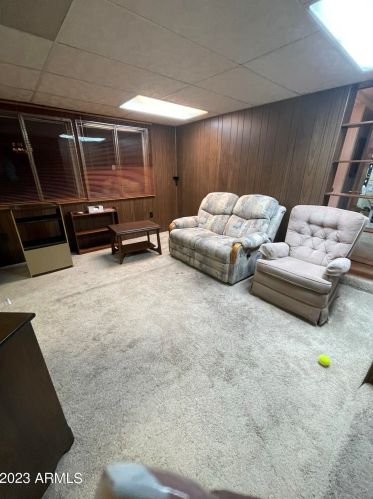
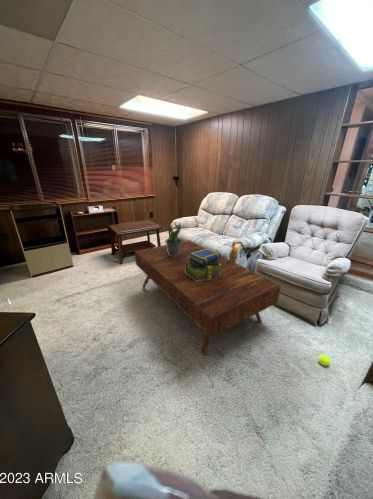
+ stack of books [186,248,222,281]
+ potted plant [164,220,182,256]
+ coffee table [134,239,282,356]
